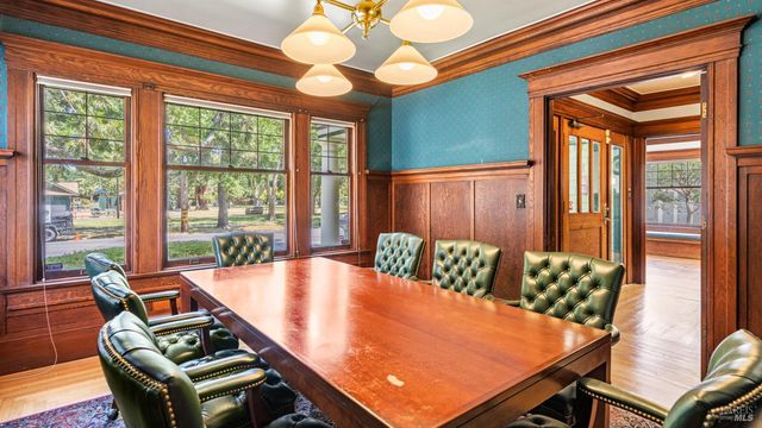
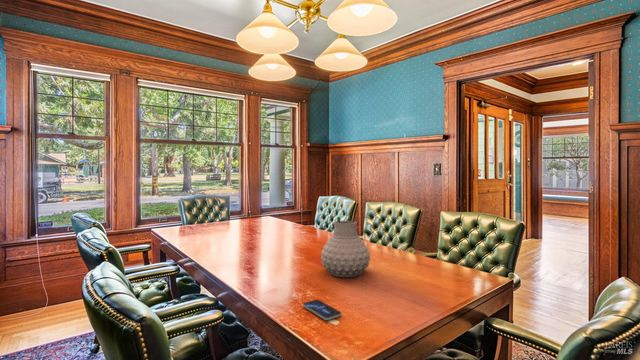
+ smartphone [302,298,342,321]
+ vase [320,220,371,278]
